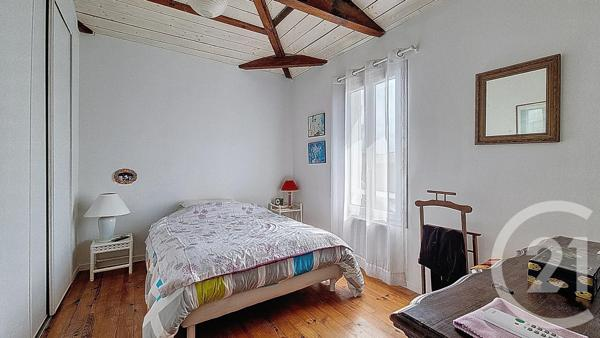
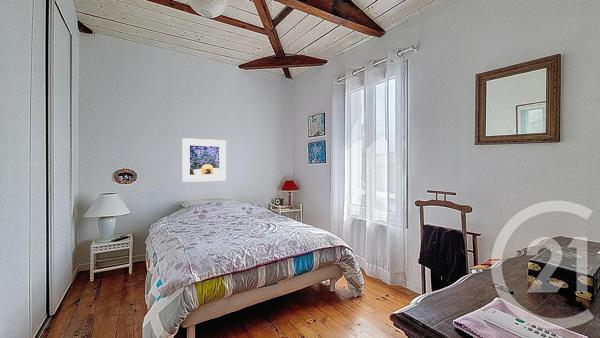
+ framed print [181,137,227,183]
